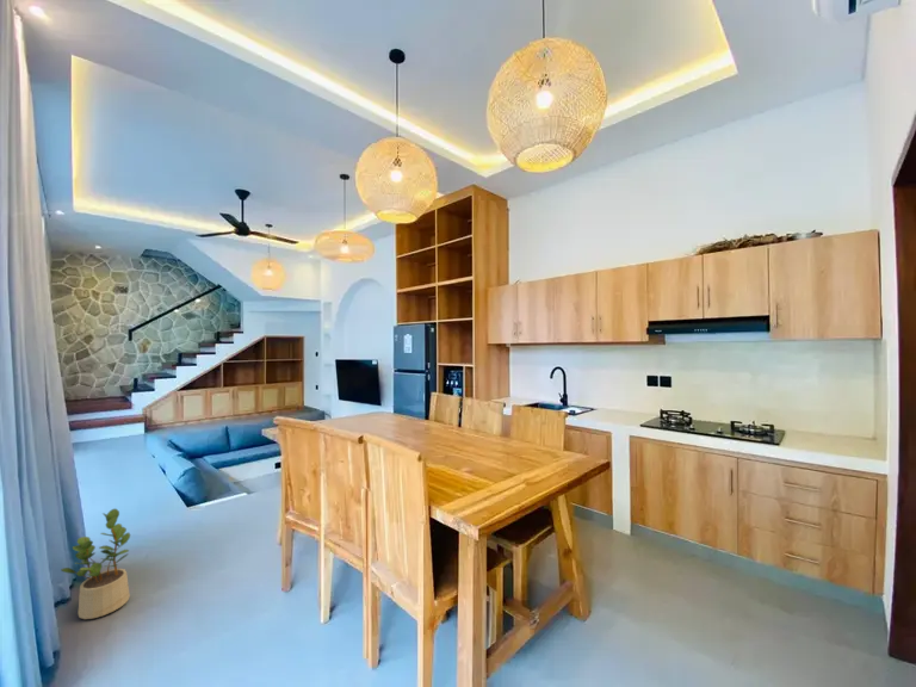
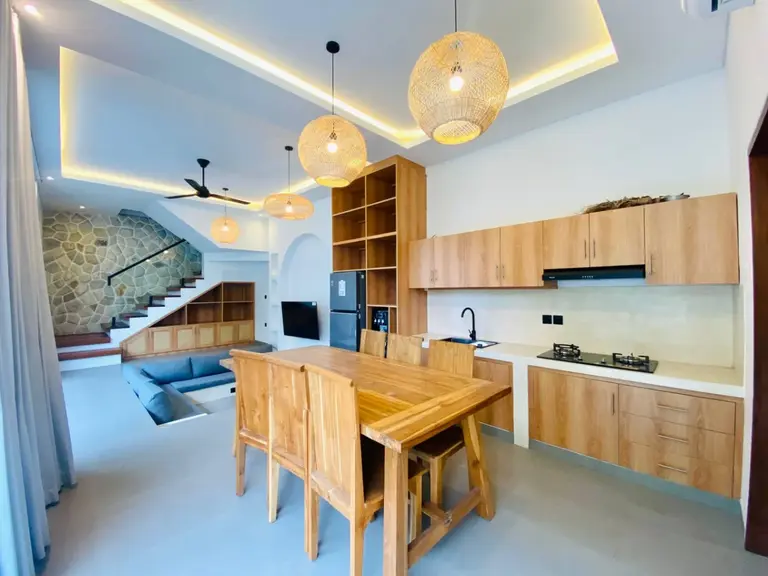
- potted plant [60,507,131,620]
